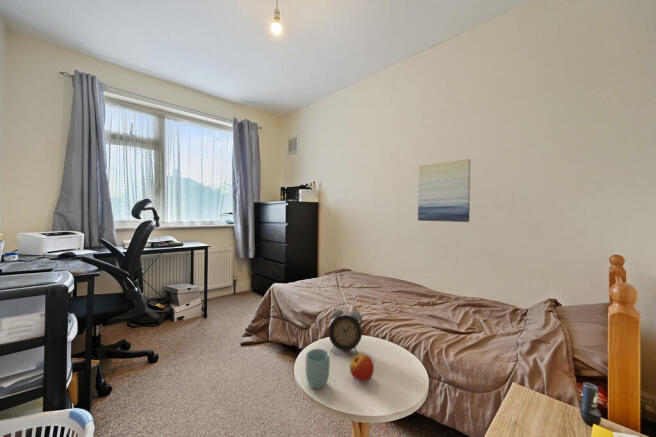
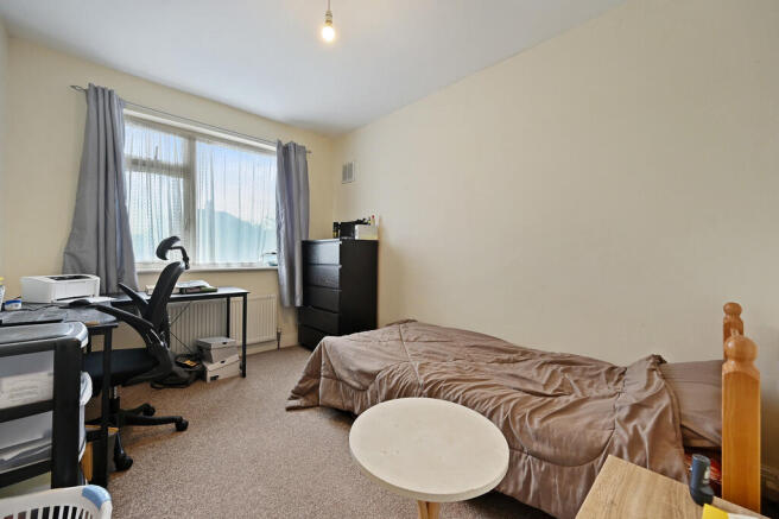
- apple [349,353,375,382]
- cup [305,348,331,389]
- wall art [417,158,472,223]
- alarm clock [328,302,363,355]
